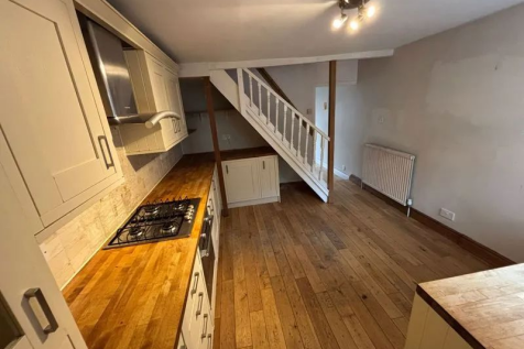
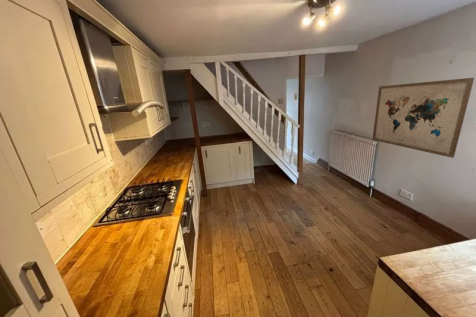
+ wall art [371,77,475,159]
